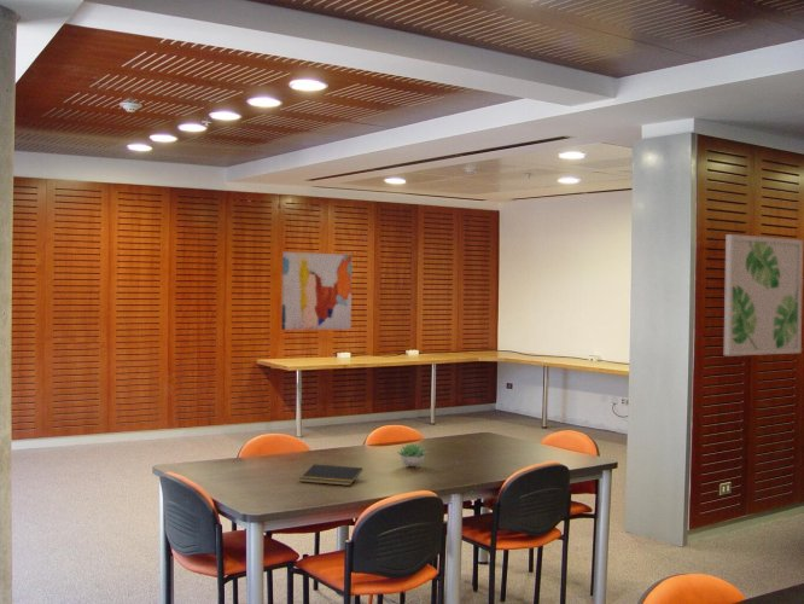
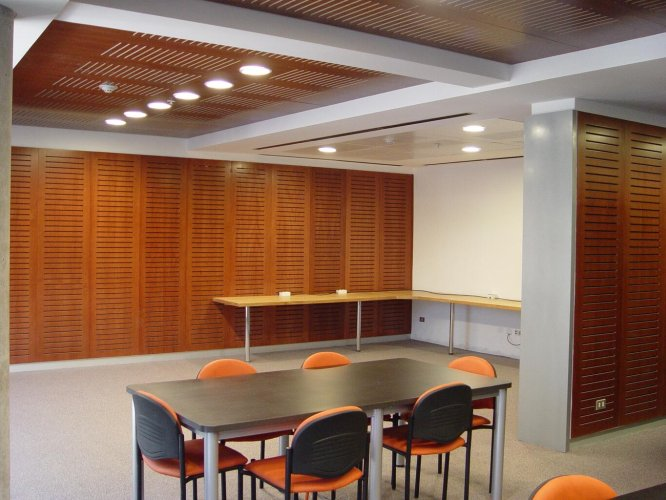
- wall art [723,233,804,358]
- succulent plant [396,443,429,467]
- wall art [280,251,354,331]
- notepad [298,463,363,487]
